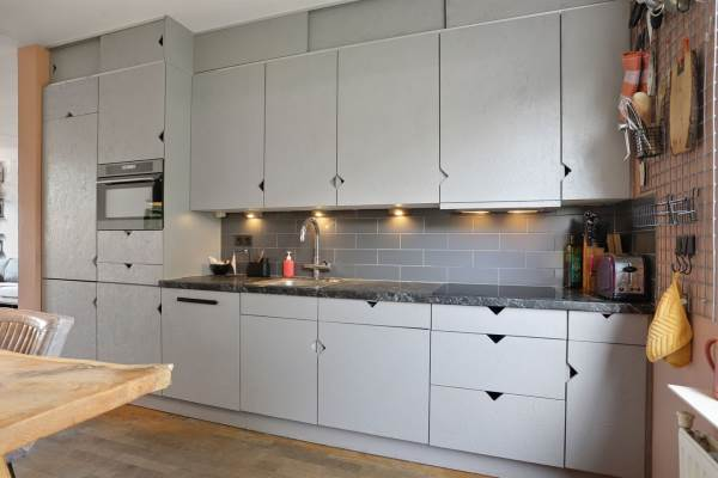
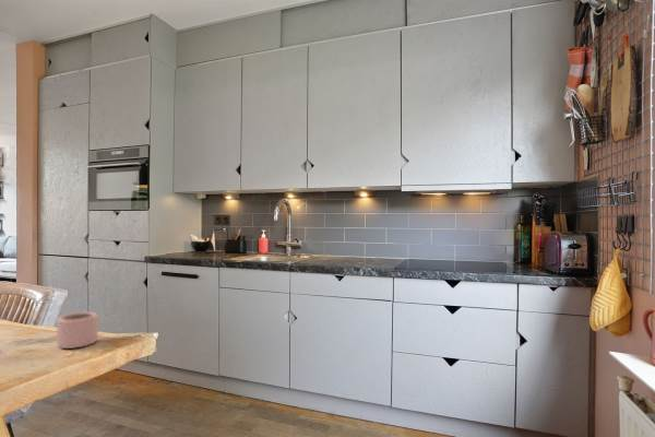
+ mug [56,311,99,350]
